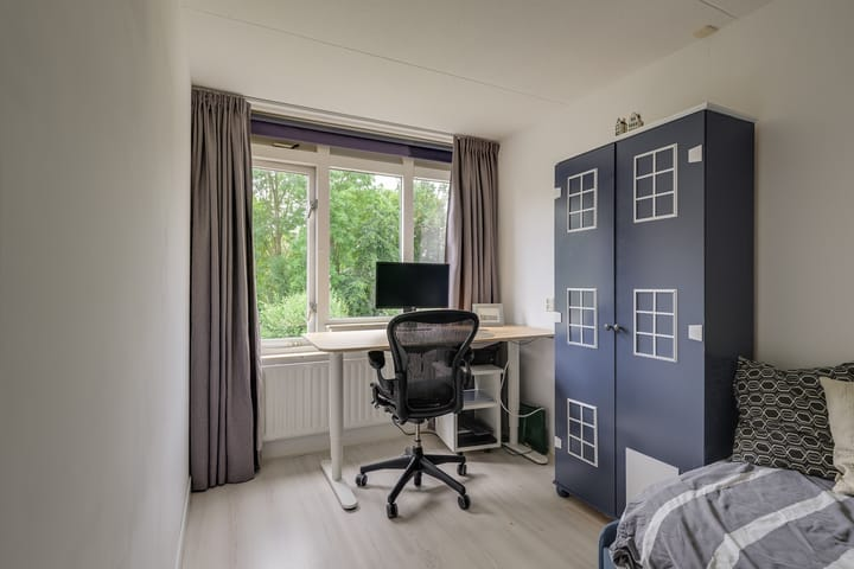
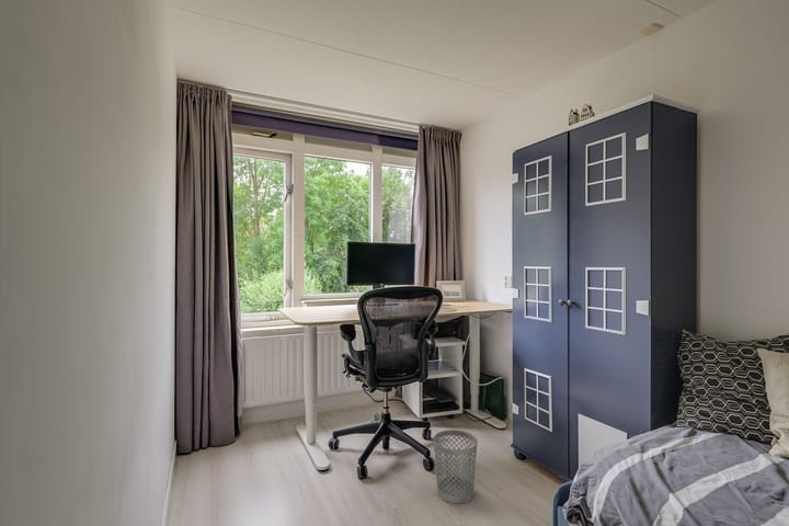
+ wastebasket [433,430,479,505]
